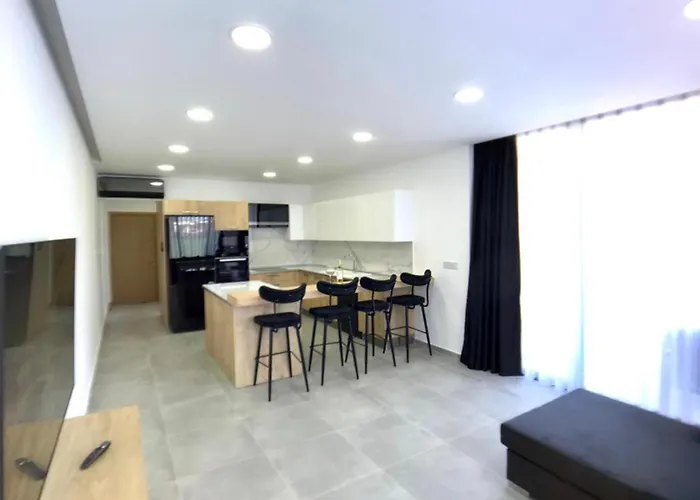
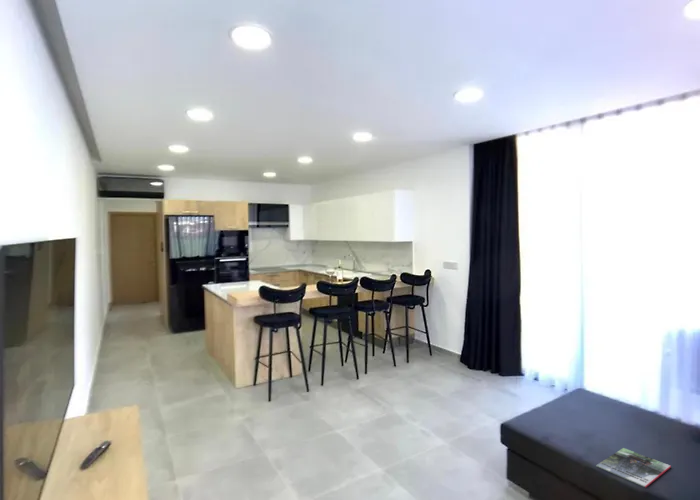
+ magazine [596,447,672,489]
